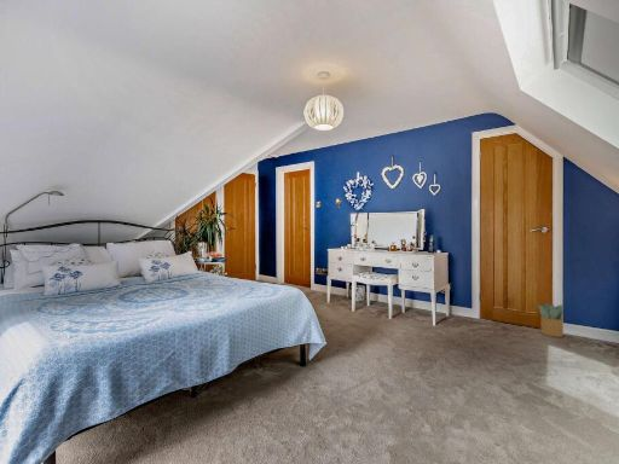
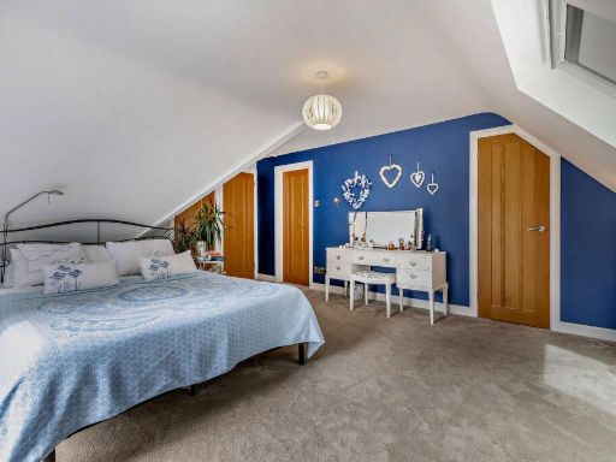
- potted plant [537,302,565,338]
